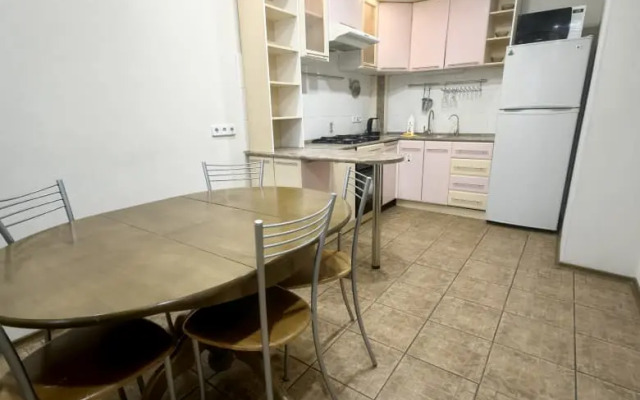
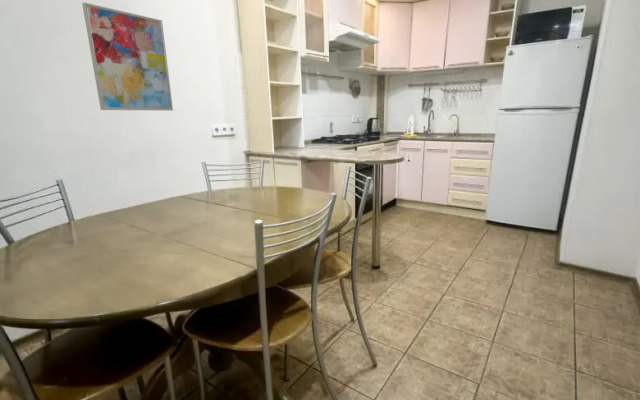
+ wall art [81,2,174,112]
